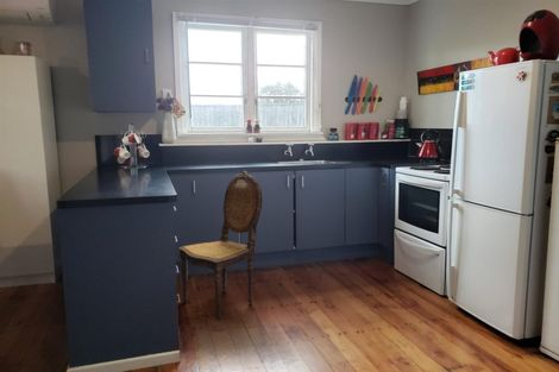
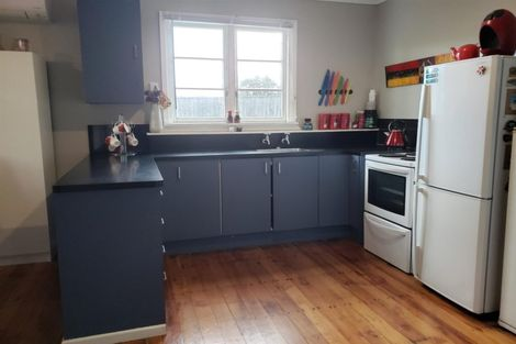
- dining chair [177,170,263,321]
